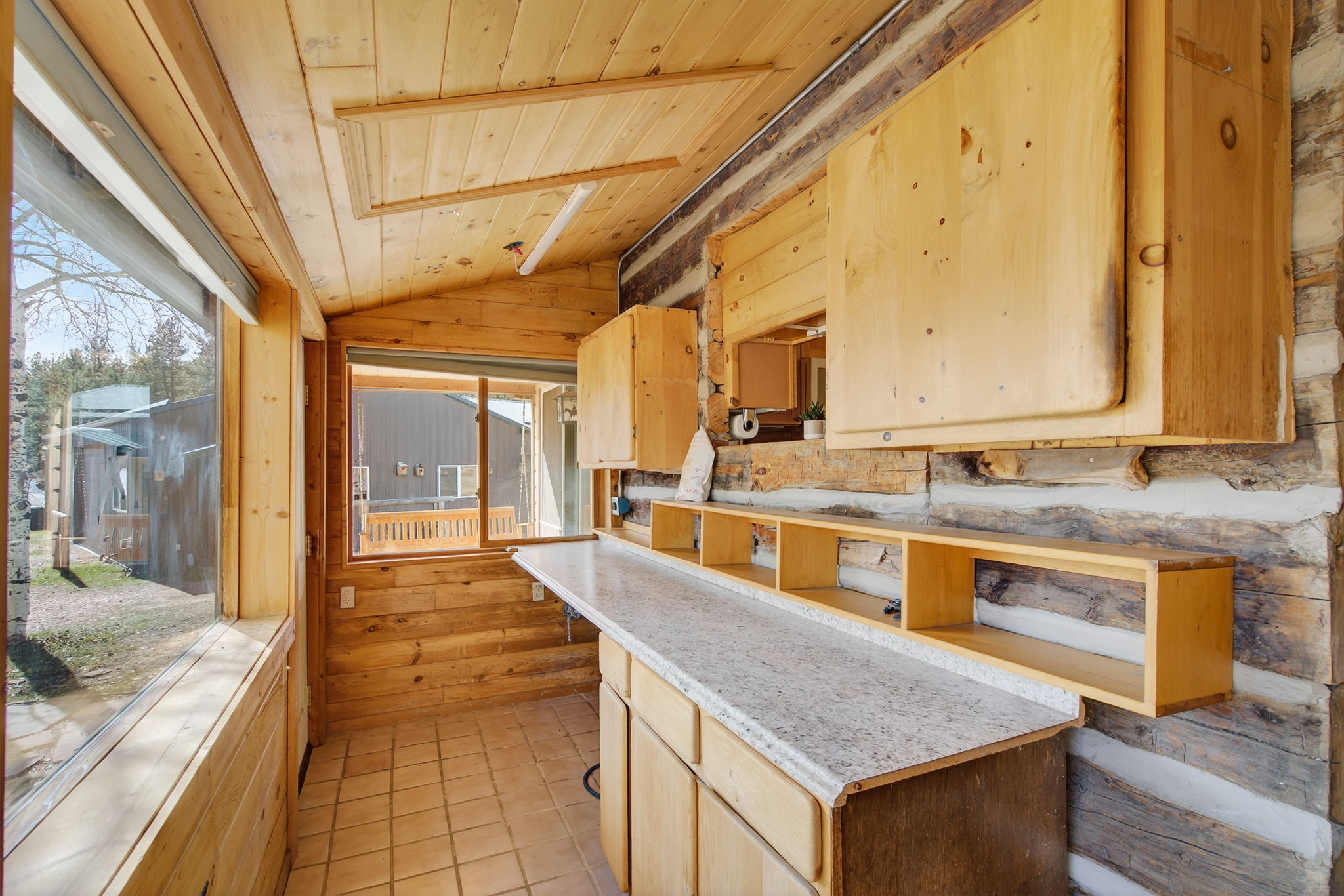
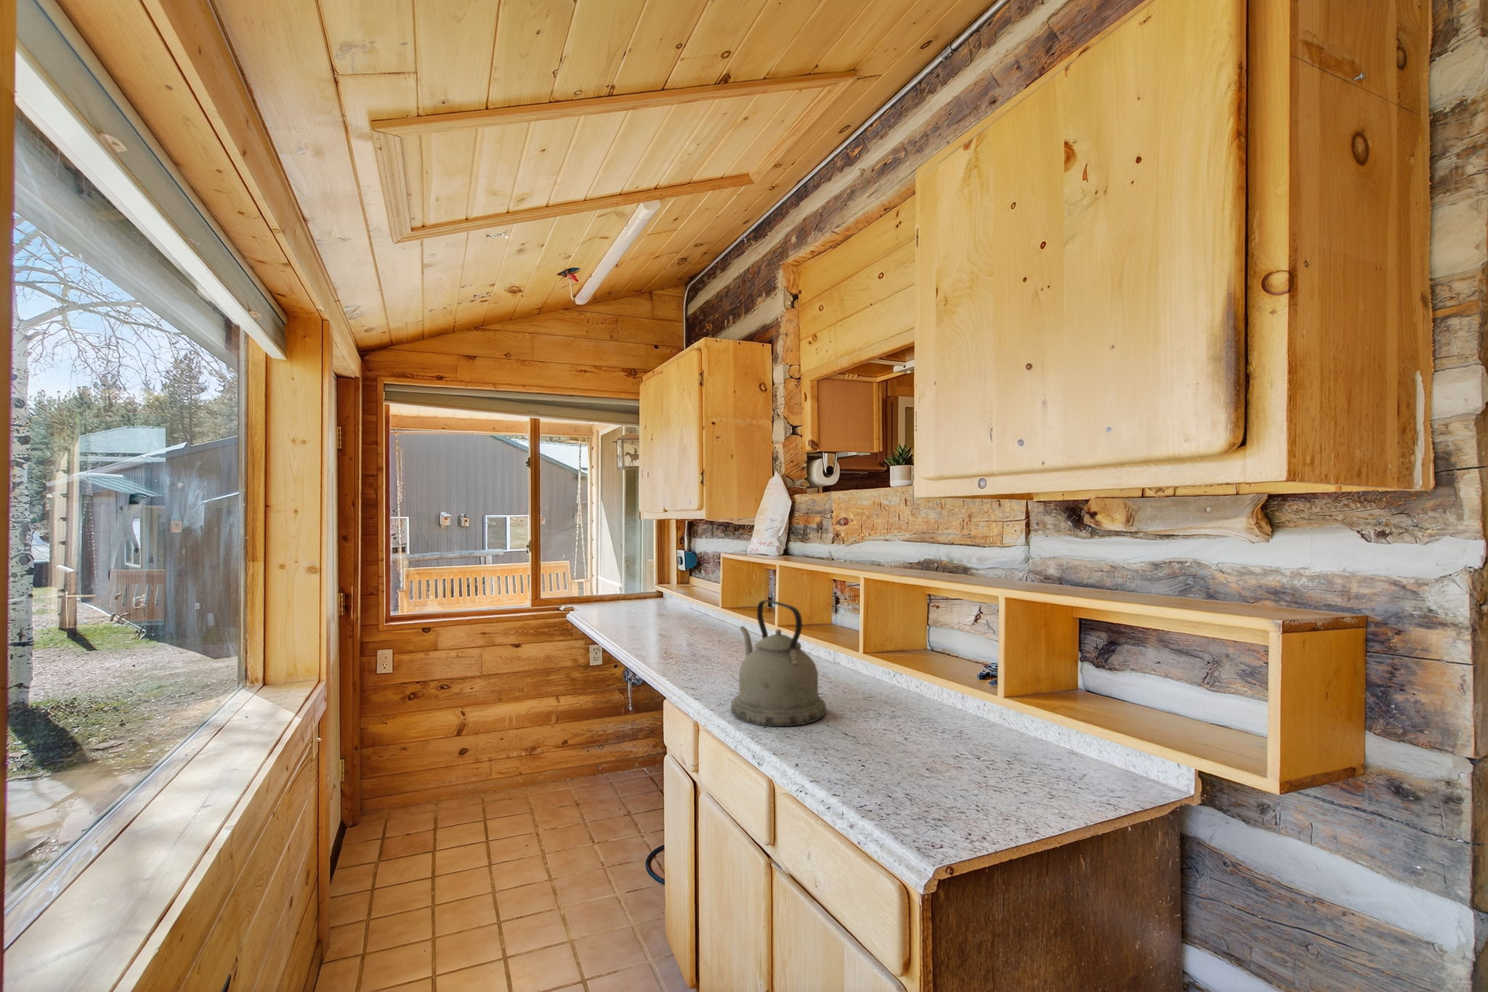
+ kettle [731,599,827,727]
